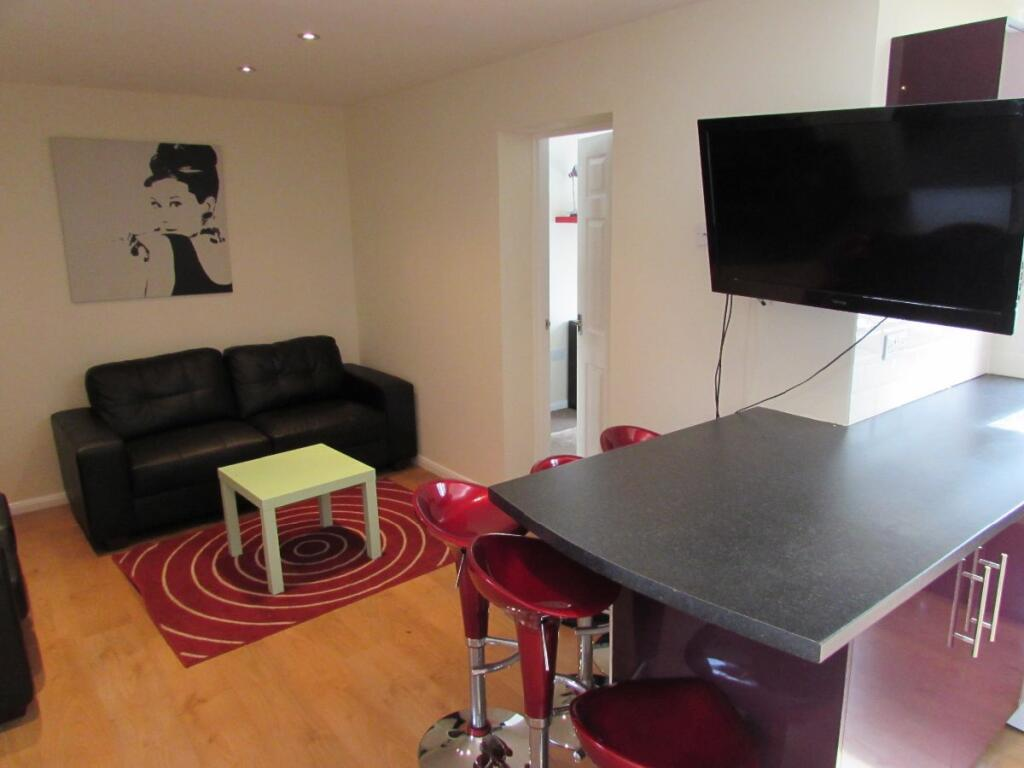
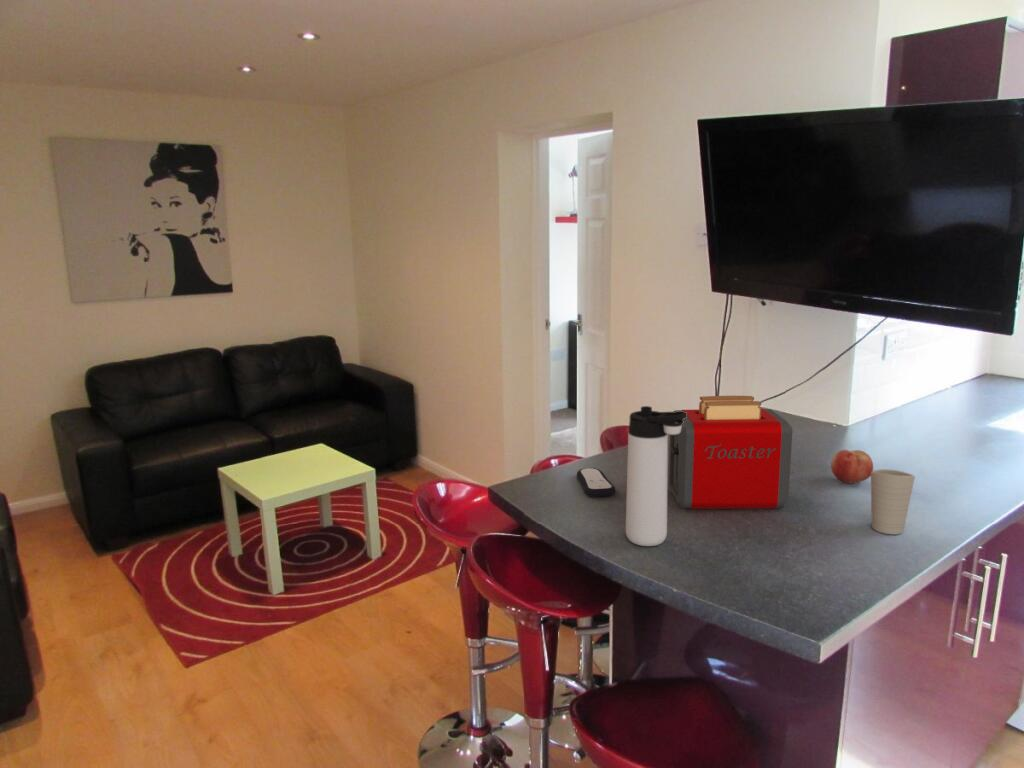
+ toaster [668,395,793,510]
+ cup [870,468,916,535]
+ remote control [576,467,616,498]
+ fruit [830,449,874,484]
+ thermos bottle [625,405,687,547]
